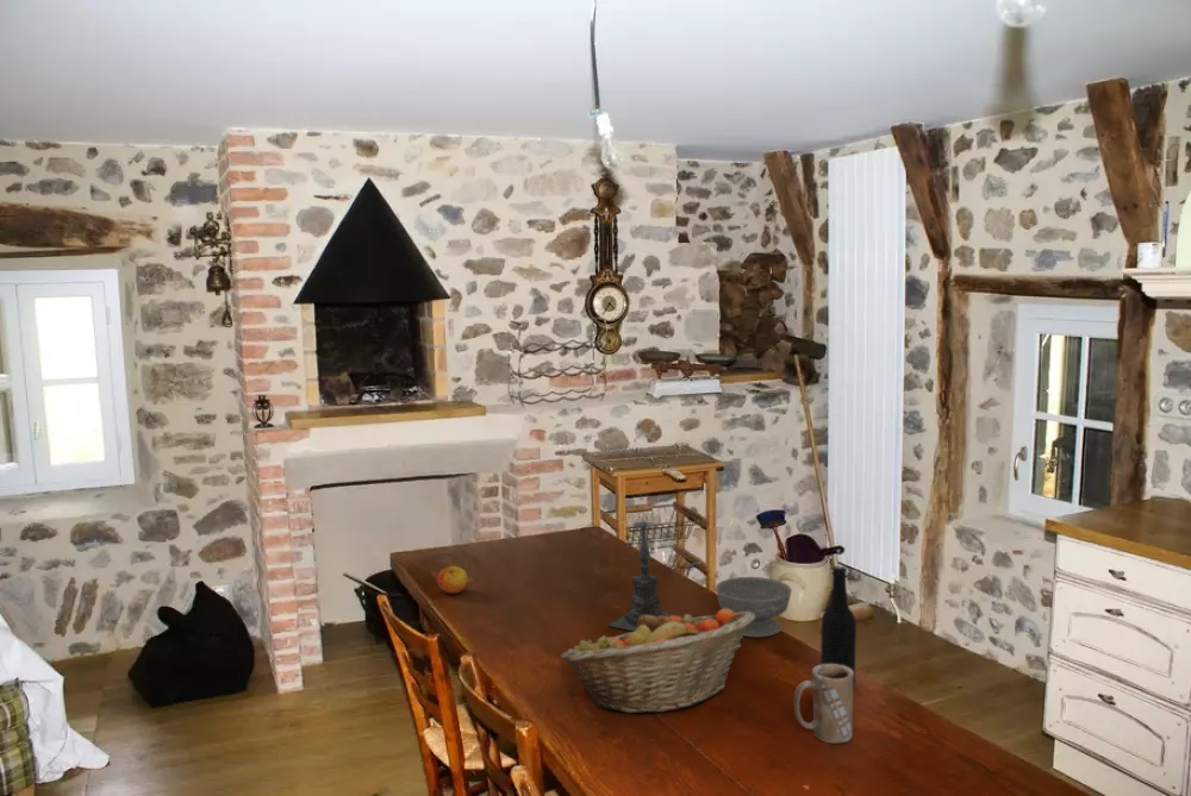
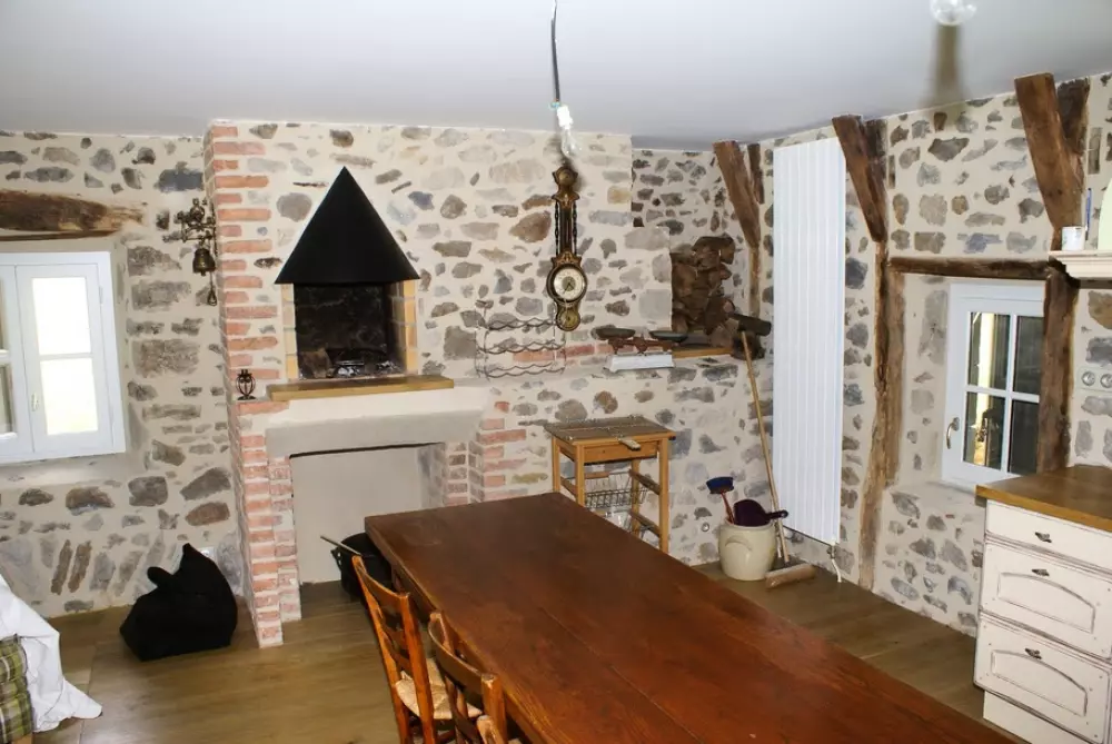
- mug [792,664,854,744]
- candle holder [606,508,685,632]
- fruit basket [559,608,755,714]
- bowl [715,576,793,638]
- bottle [819,565,858,688]
- apple [436,565,468,595]
